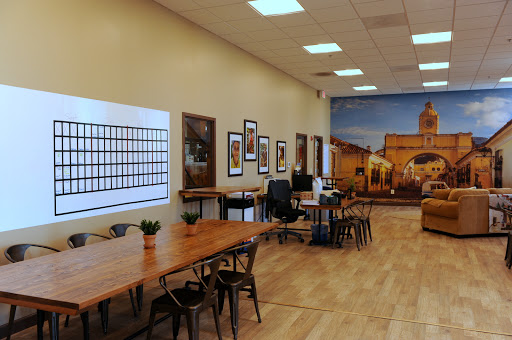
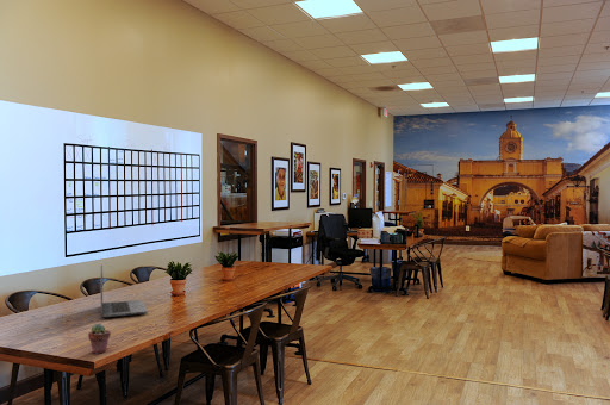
+ laptop [100,263,149,319]
+ potted succulent [87,323,112,355]
